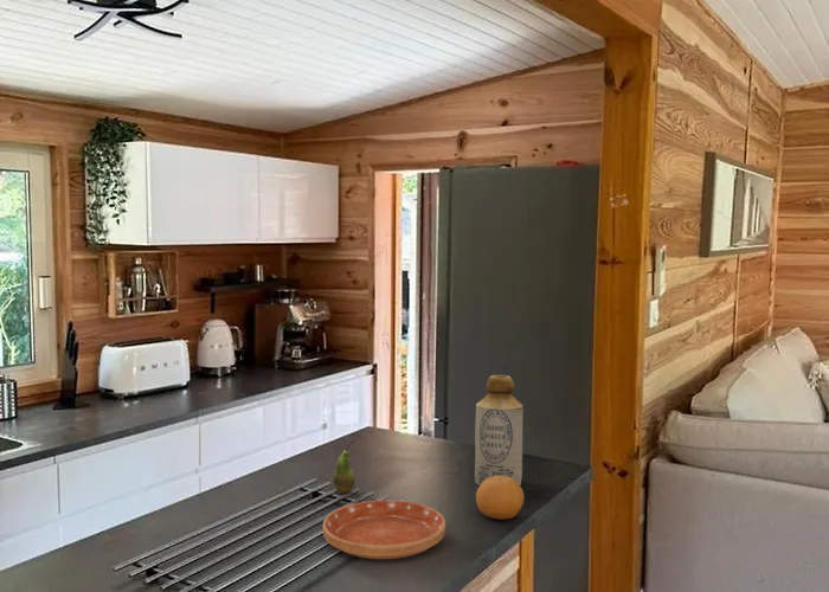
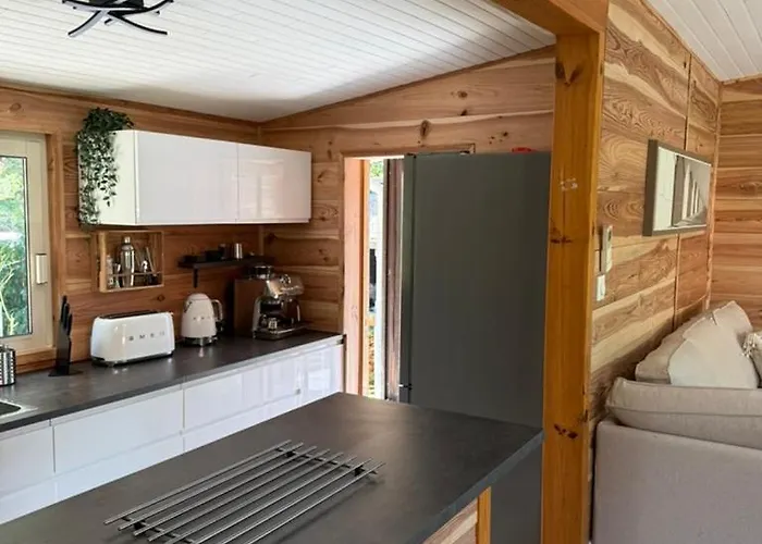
- bottle [474,374,525,487]
- fruit [475,476,525,521]
- saucer [322,500,446,560]
- fruit [332,438,358,494]
